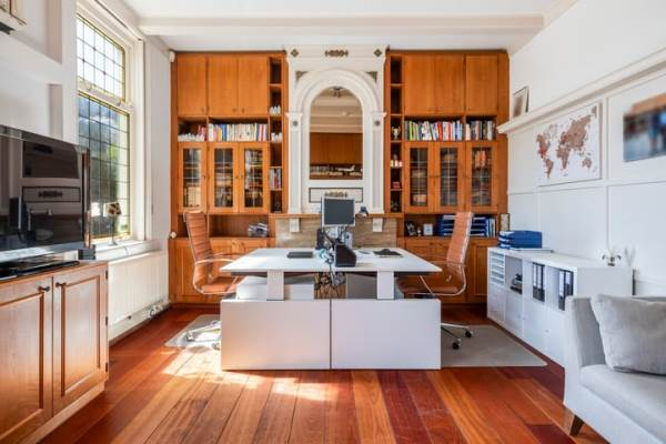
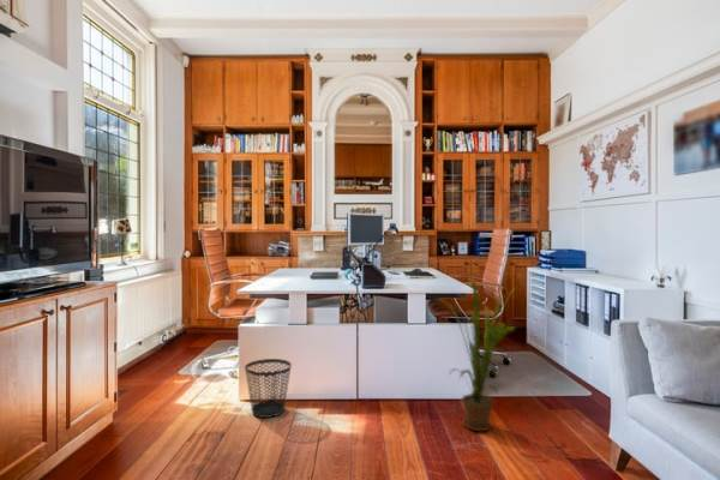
+ wastebasket [244,358,293,419]
+ house plant [434,276,520,432]
